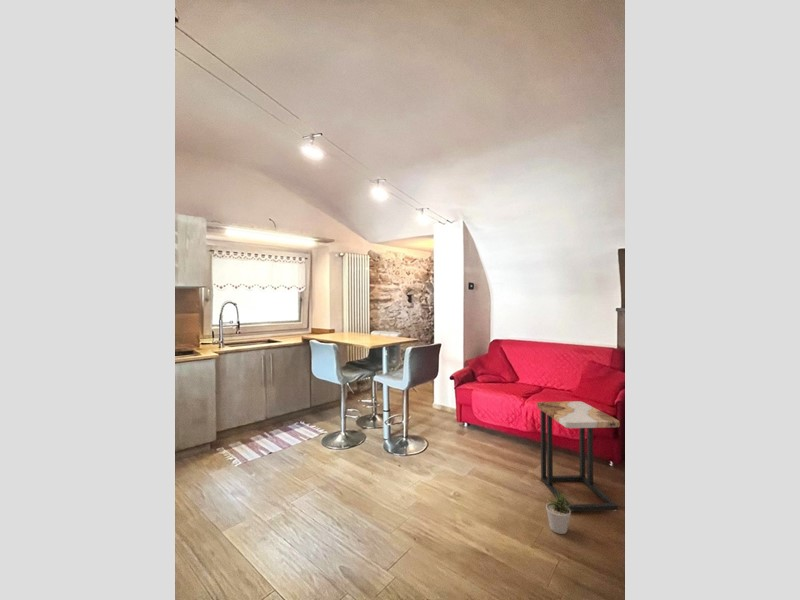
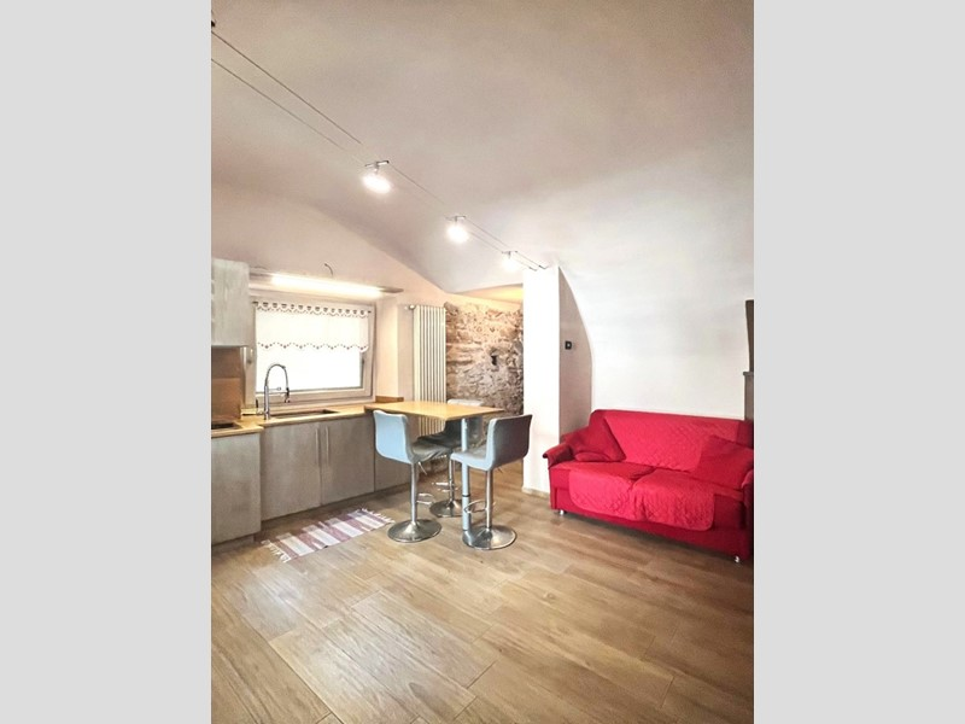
- side table [536,400,621,513]
- potted plant [545,489,572,535]
